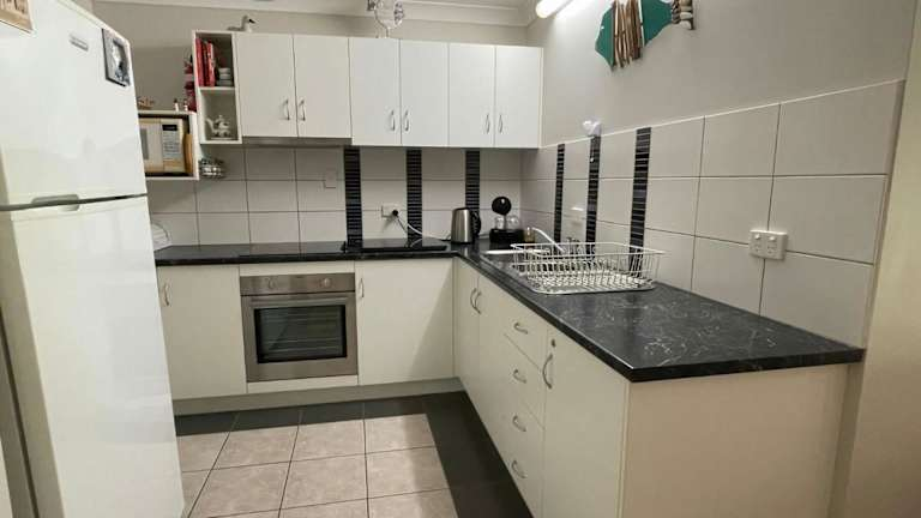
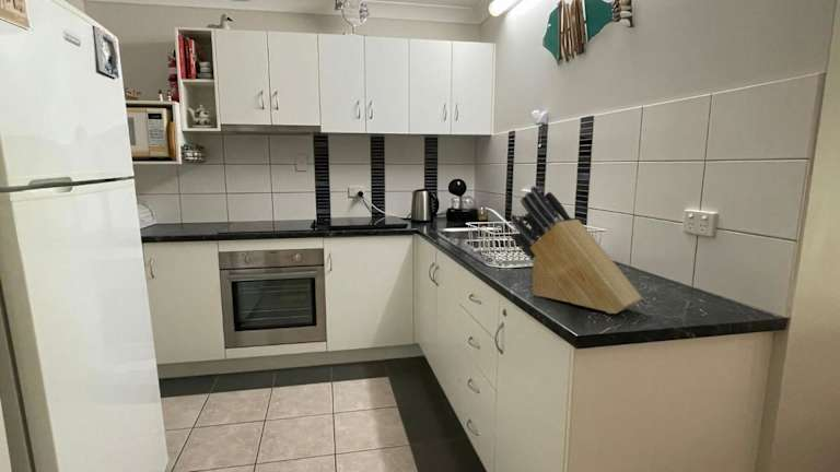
+ knife block [509,185,643,315]
